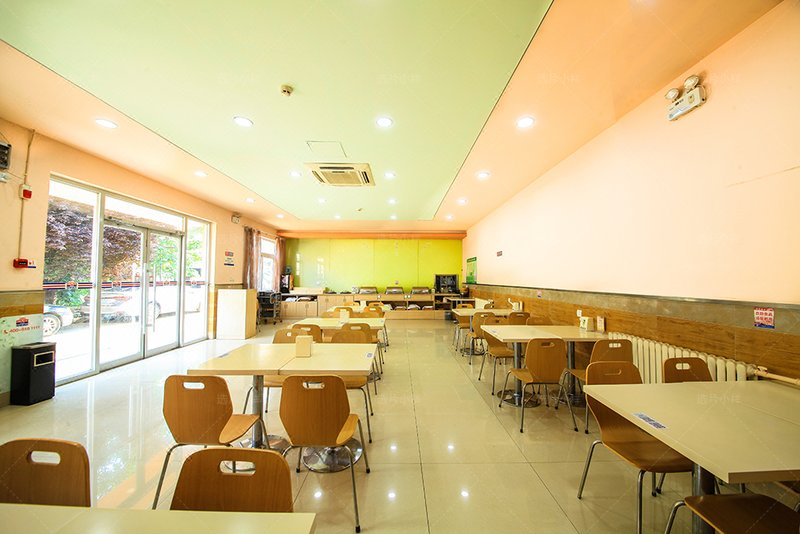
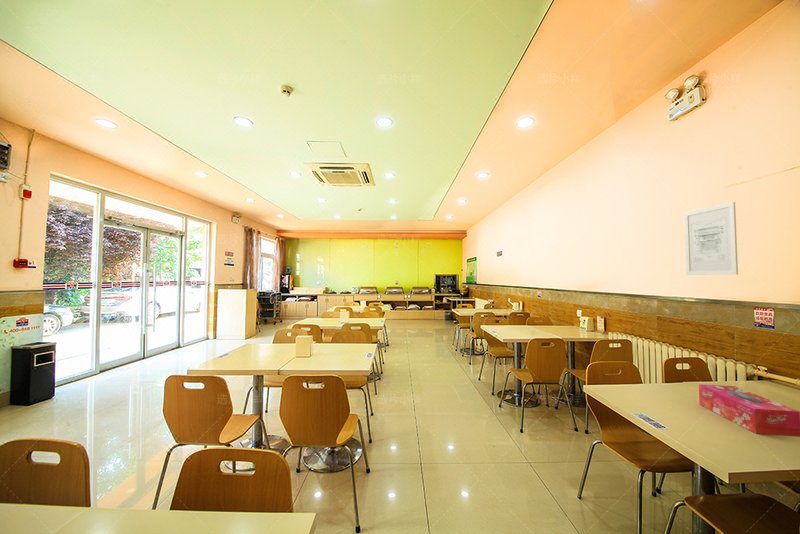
+ wall art [683,201,739,276]
+ tissue box [698,383,800,438]
